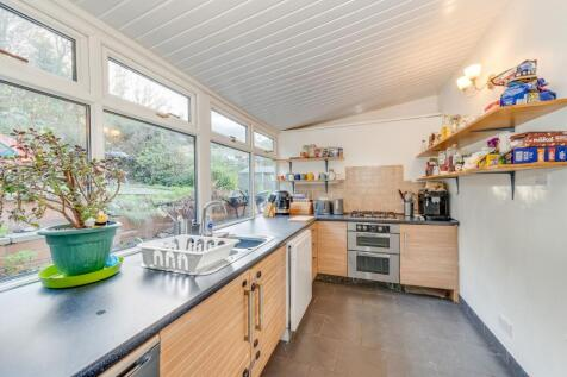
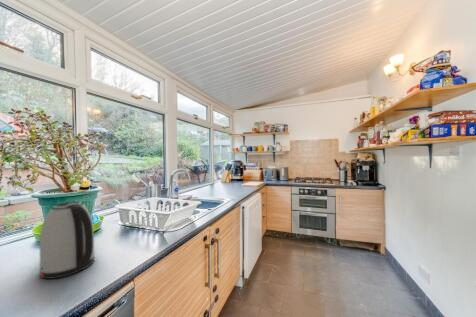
+ kettle [38,200,96,280]
